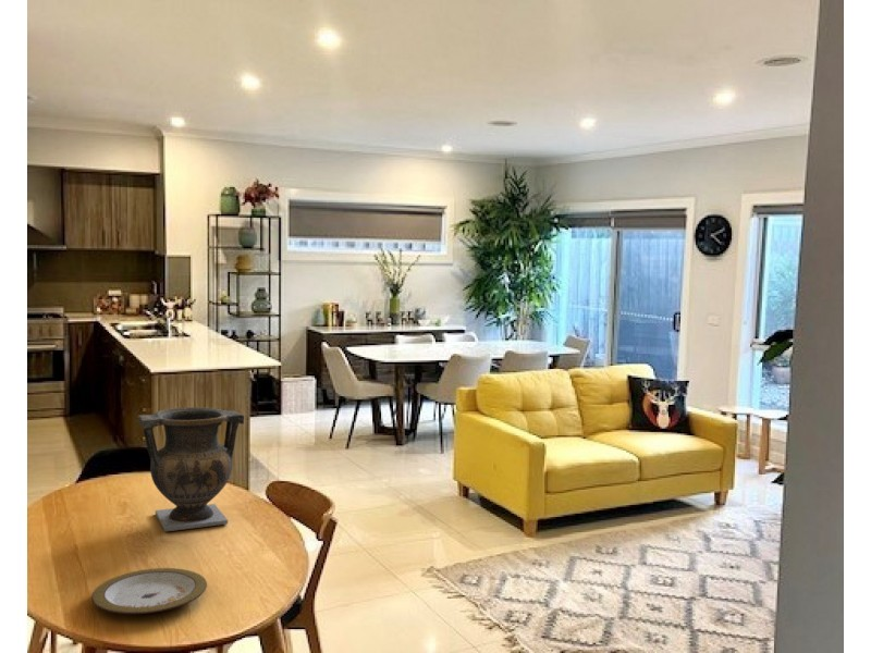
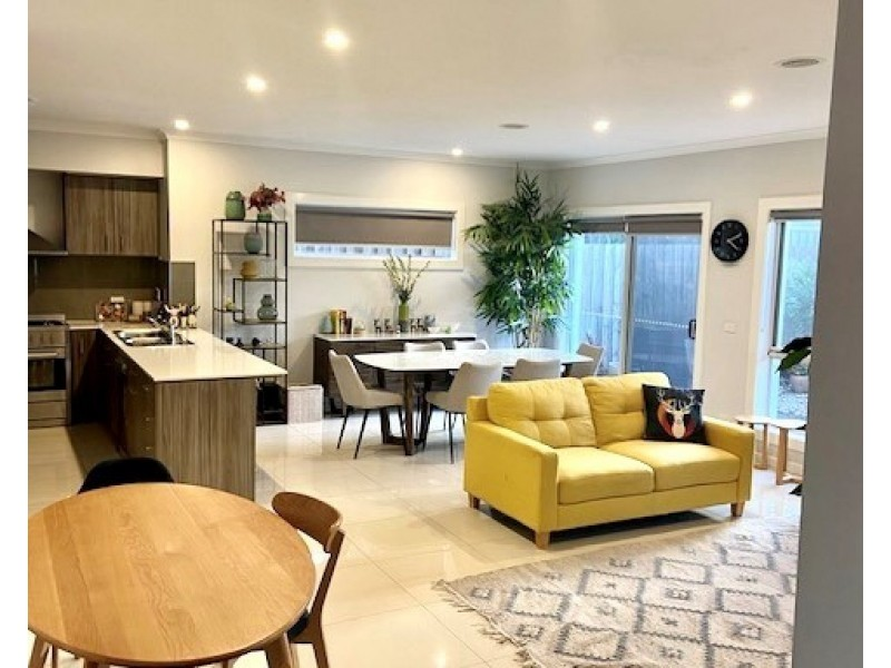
- vase [136,406,245,532]
- plate [90,567,208,615]
